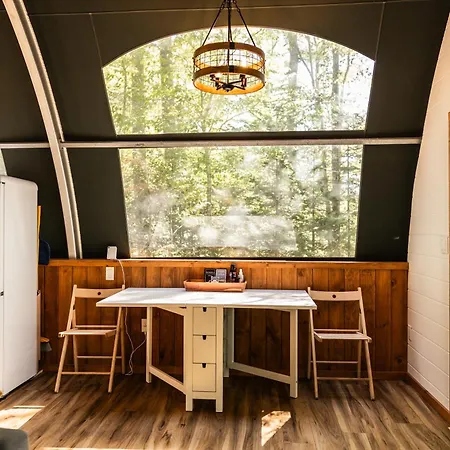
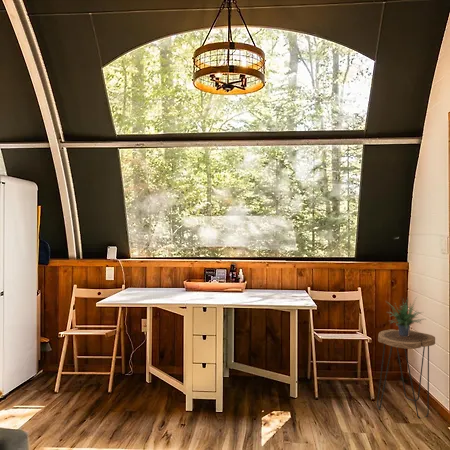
+ side table [376,328,436,419]
+ potted plant [385,297,426,336]
